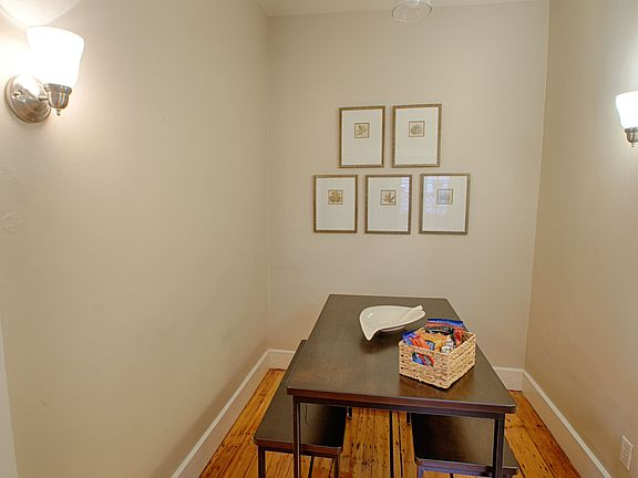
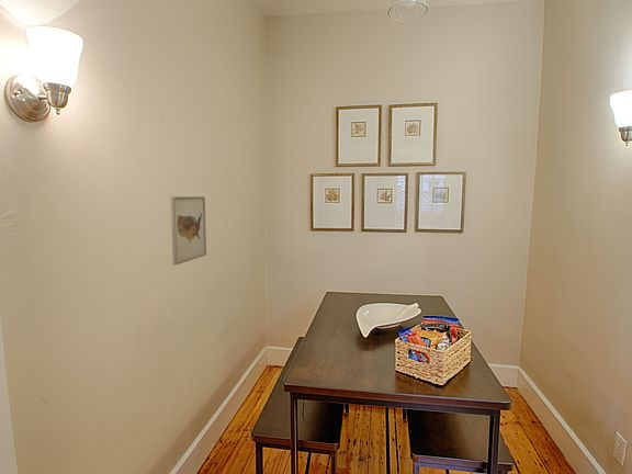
+ wall art [170,195,207,266]
